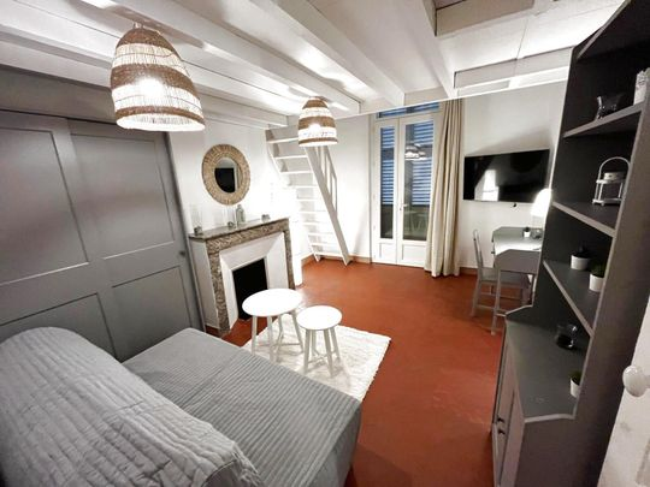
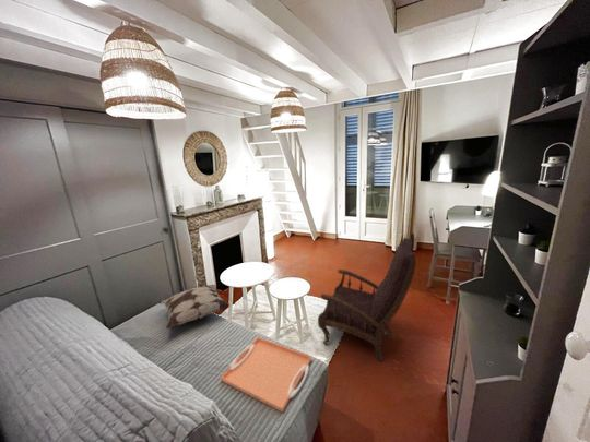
+ armchair [317,231,417,361]
+ decorative pillow [157,283,231,330]
+ serving tray [220,336,312,414]
